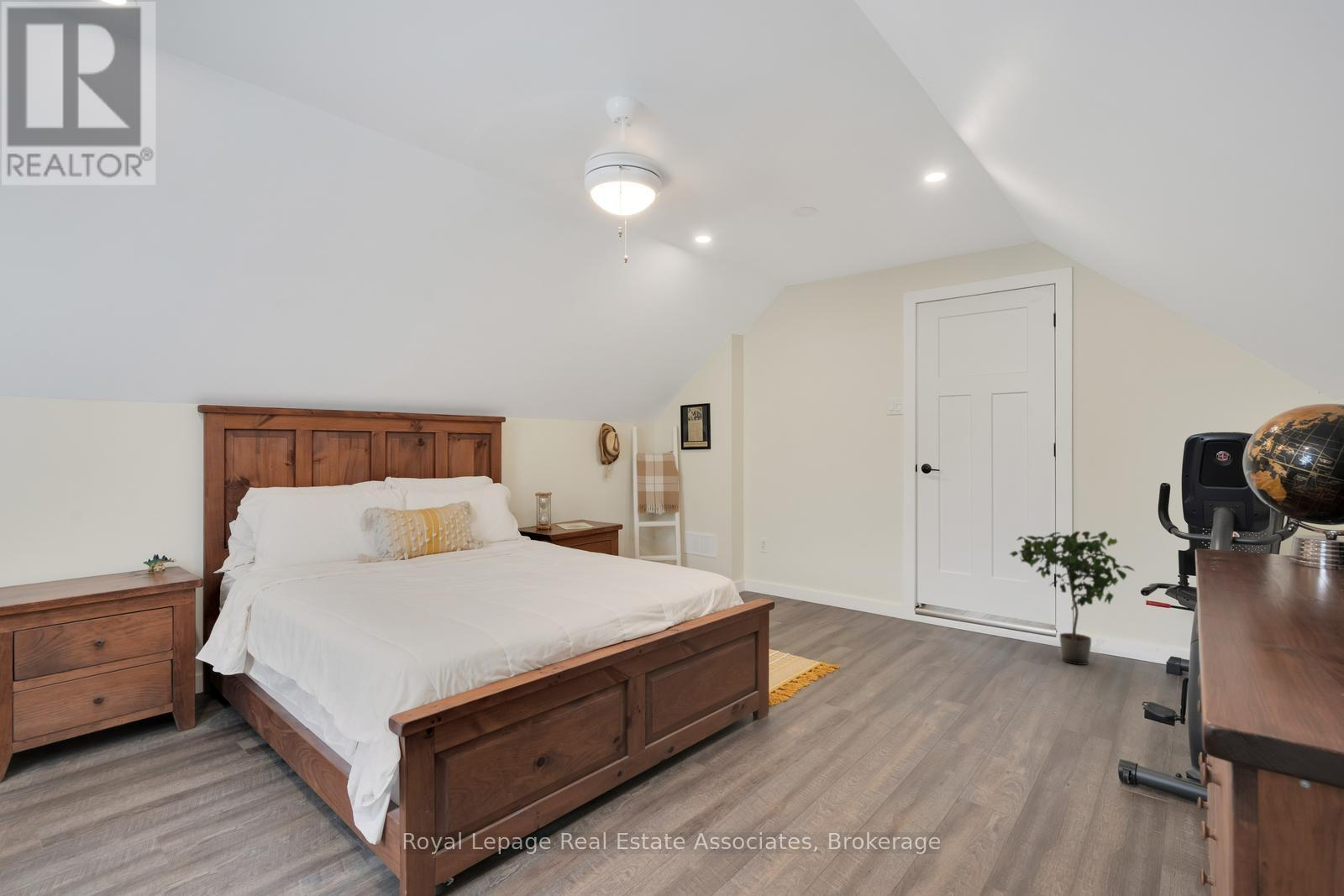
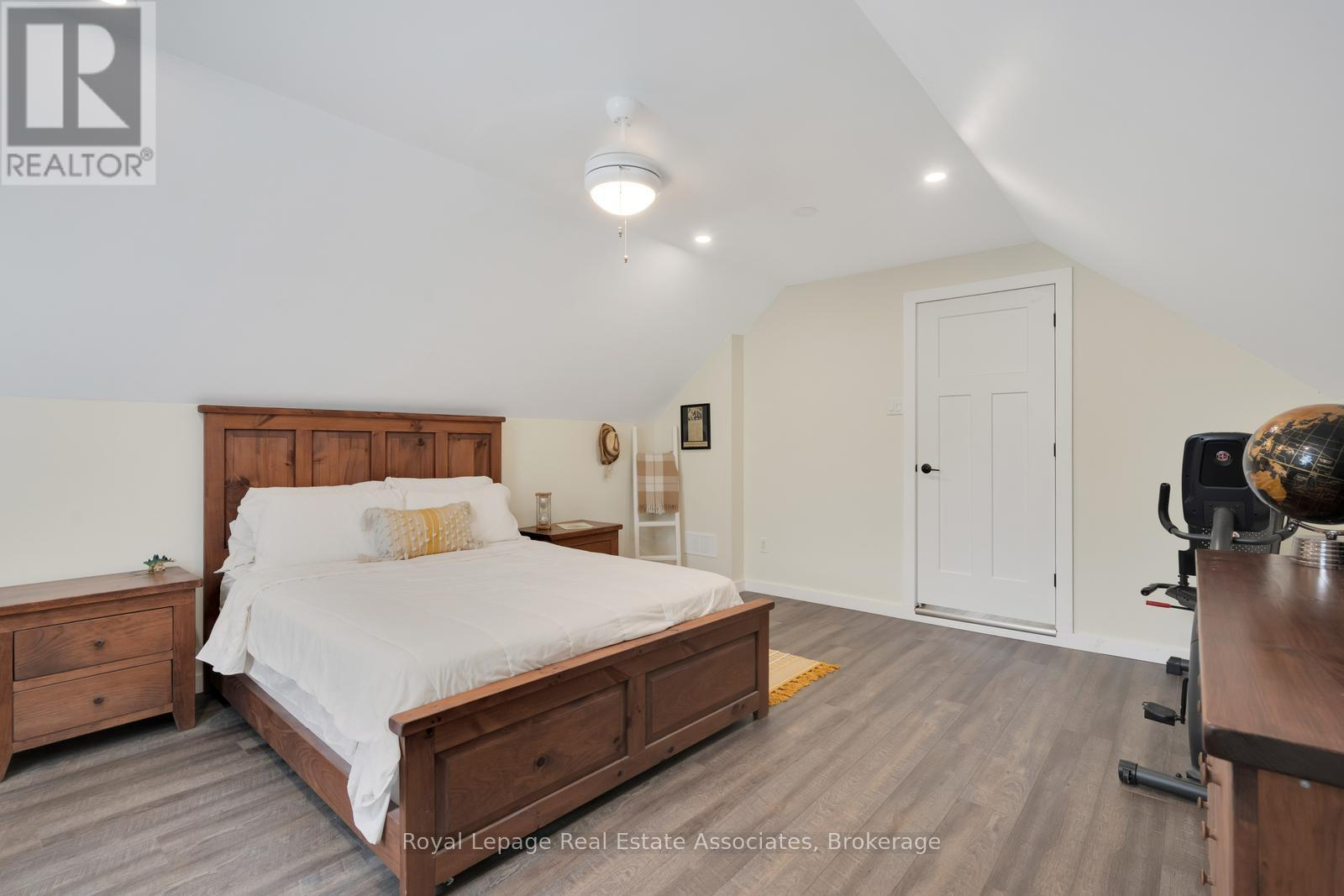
- potted plant [1008,530,1136,666]
